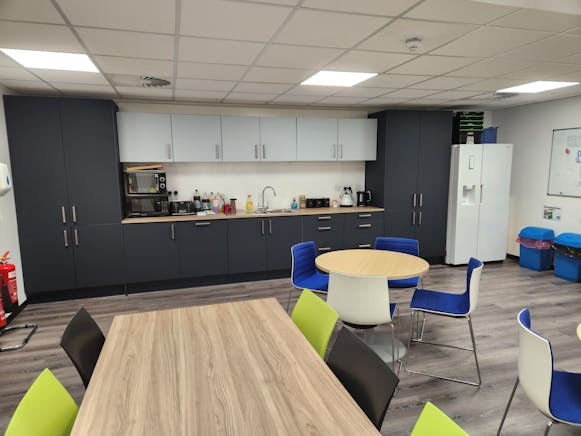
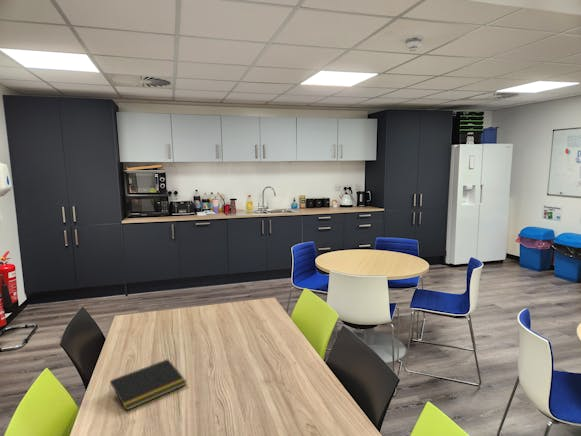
+ notepad [108,358,188,412]
